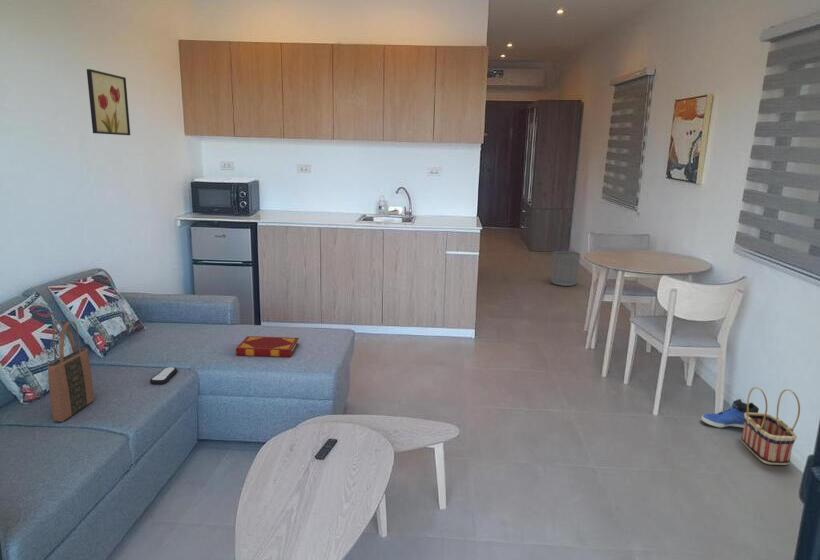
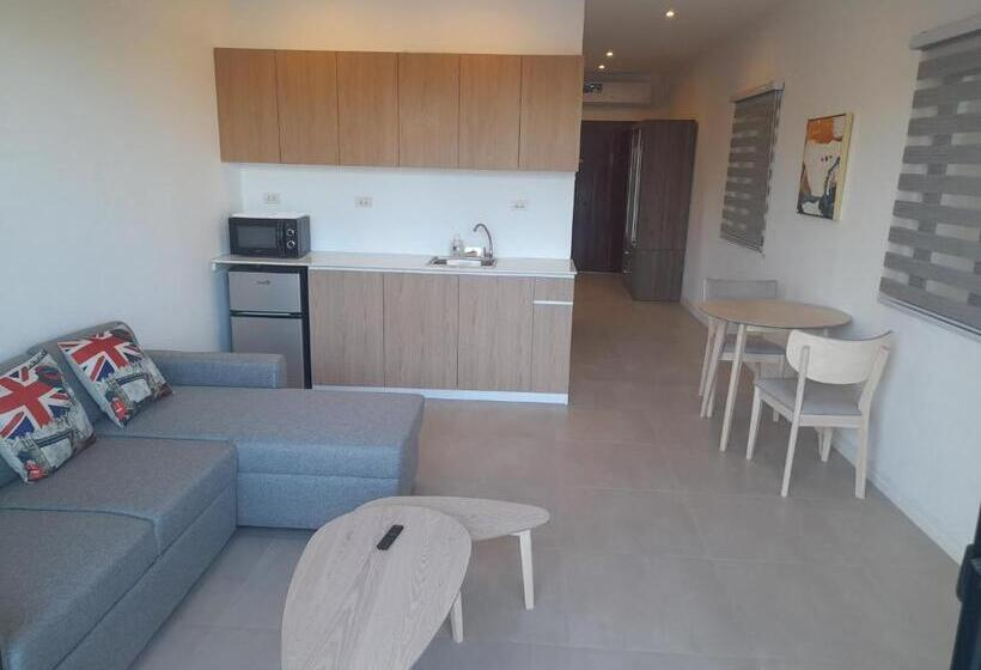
- hardback book [235,335,300,358]
- waste bin [550,250,581,287]
- remote control [149,366,178,385]
- tote bag [46,320,95,423]
- basket [740,386,801,466]
- sneaker [700,398,760,429]
- wall art [86,68,131,136]
